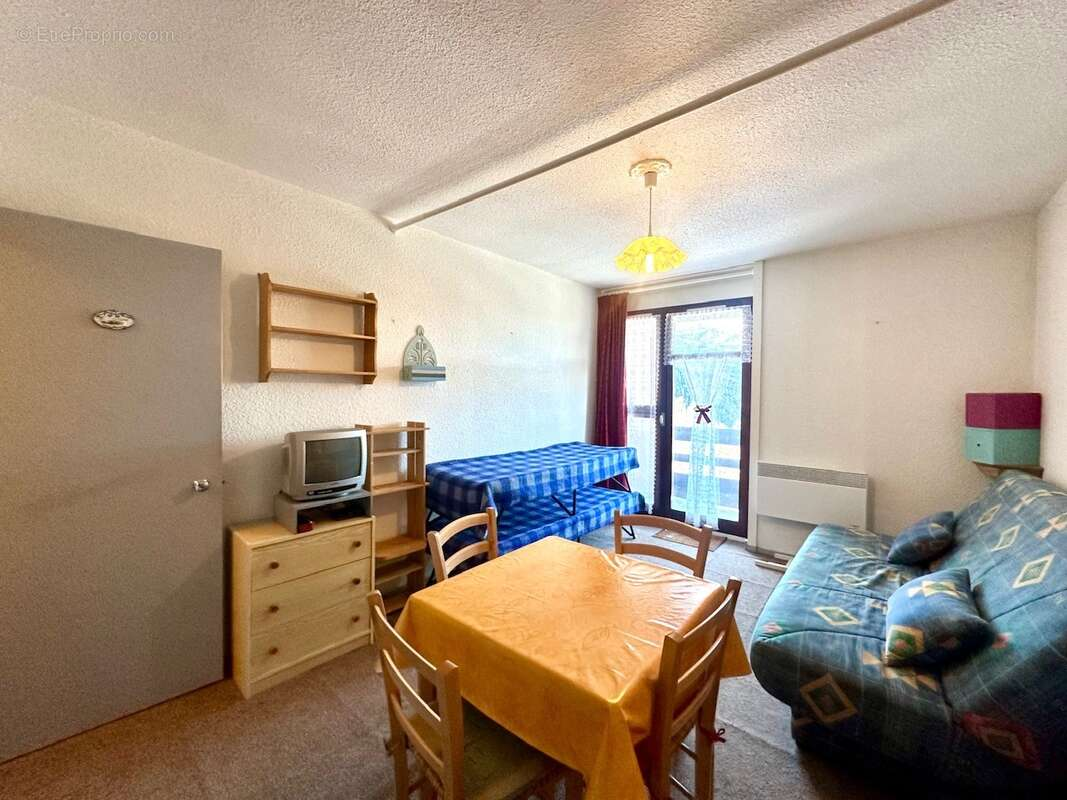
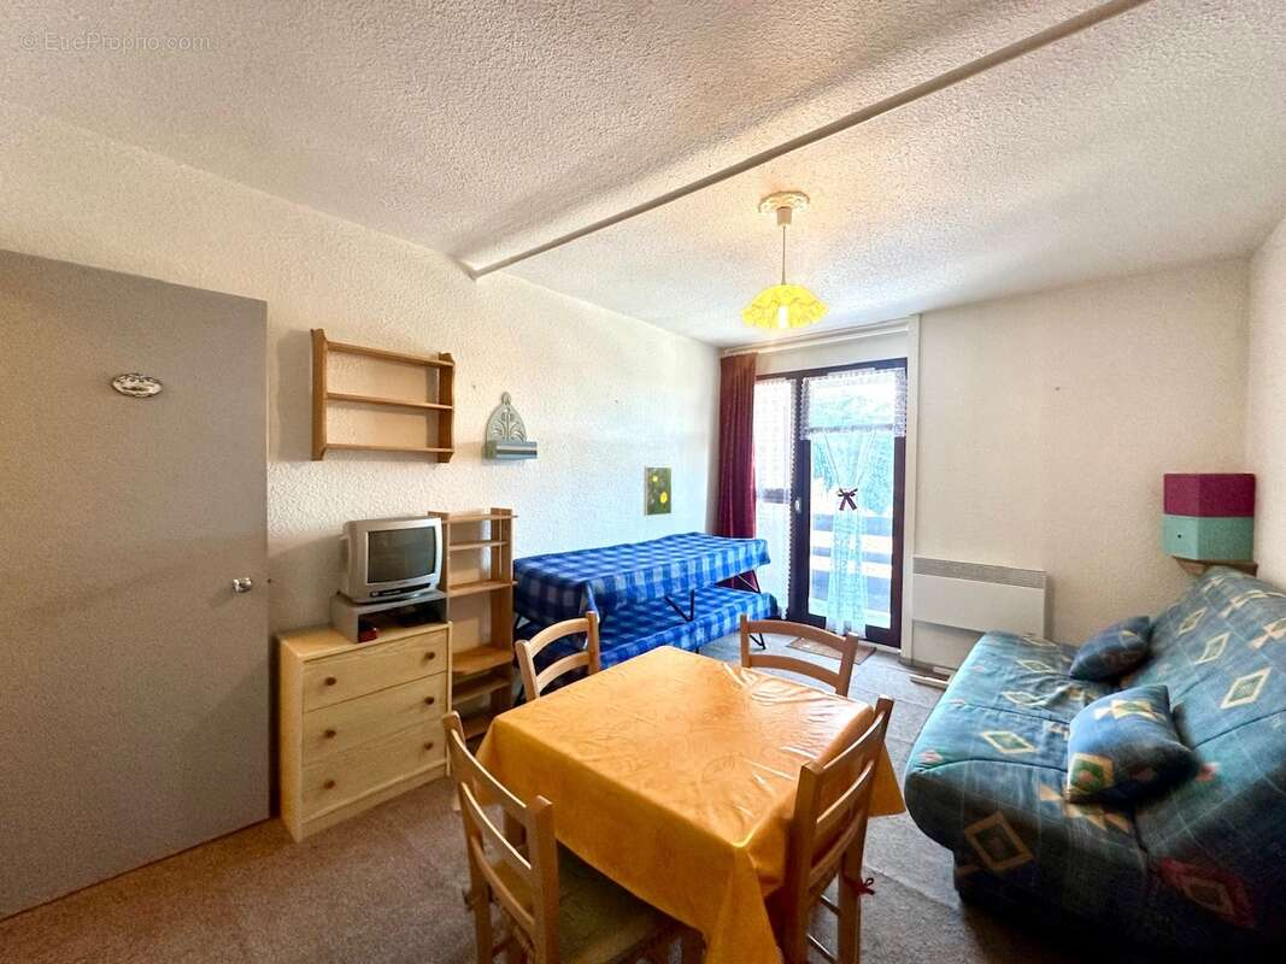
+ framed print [642,465,673,517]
